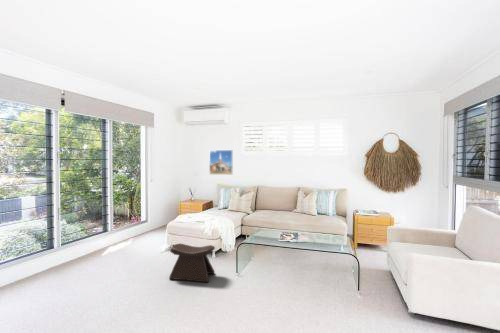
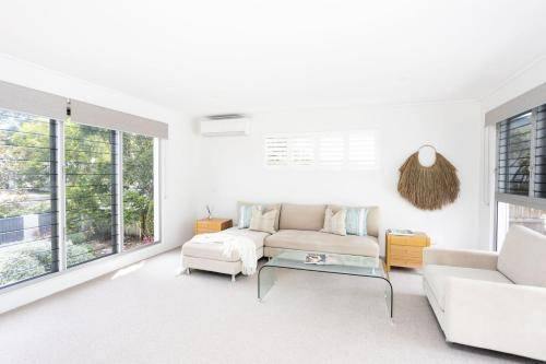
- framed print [208,149,234,176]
- stool [168,242,216,284]
